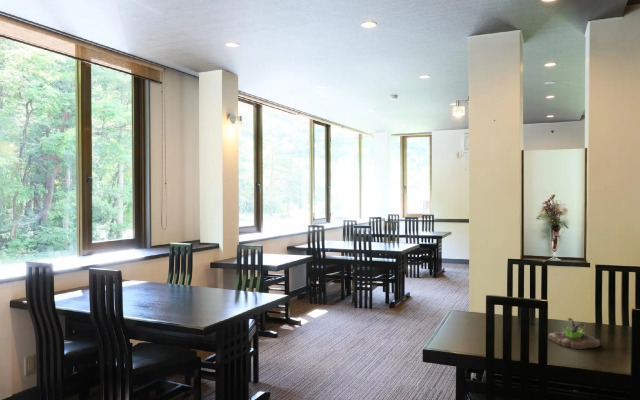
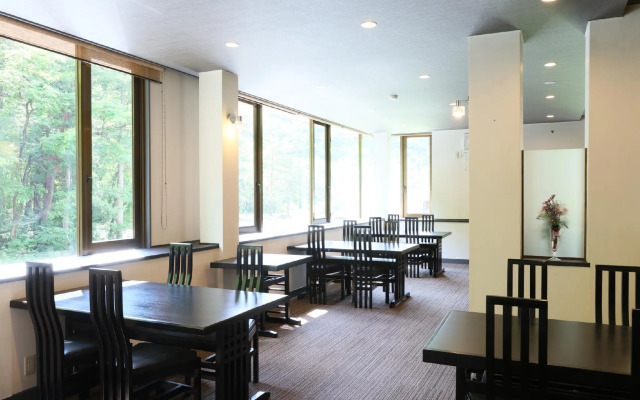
- succulent planter [547,317,601,350]
